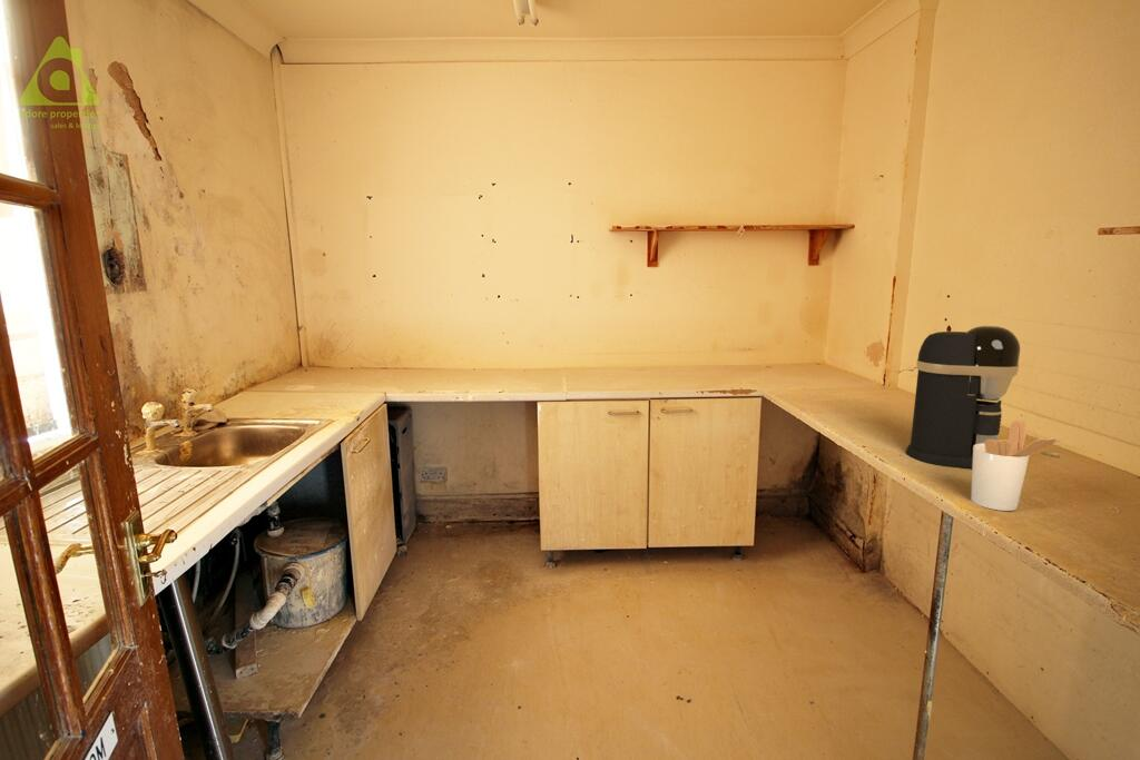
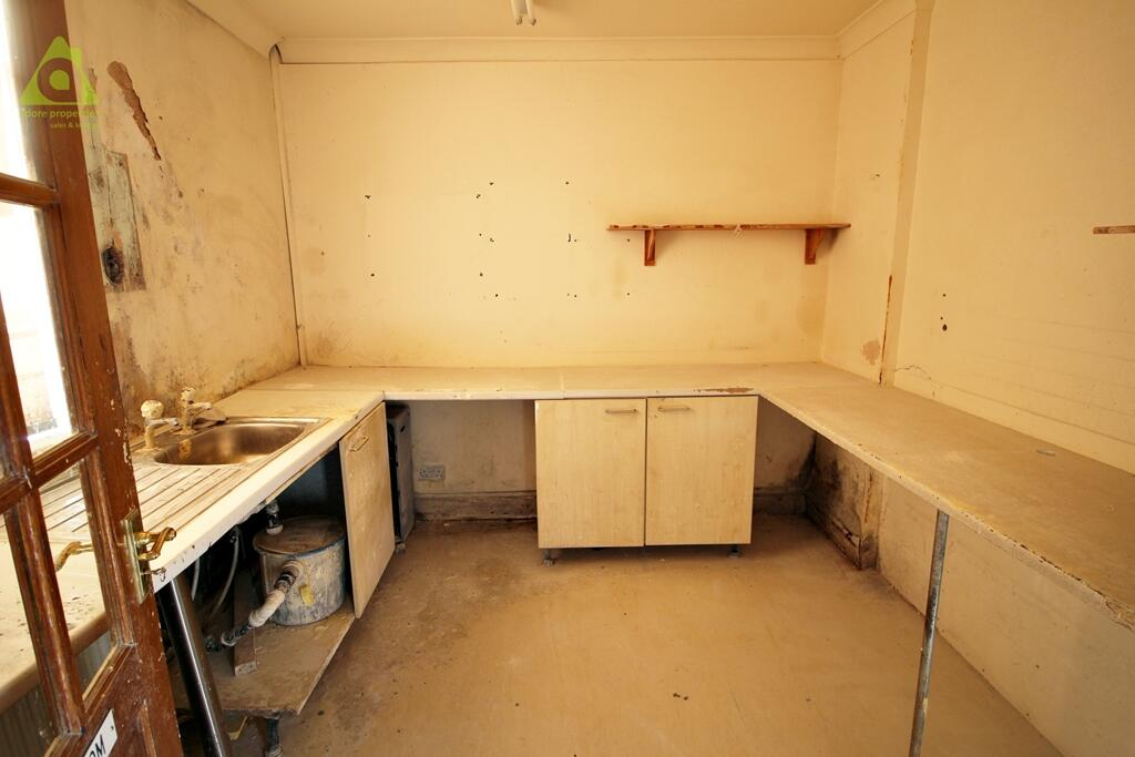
- coffee maker [905,325,1021,468]
- utensil holder [970,420,1067,512]
